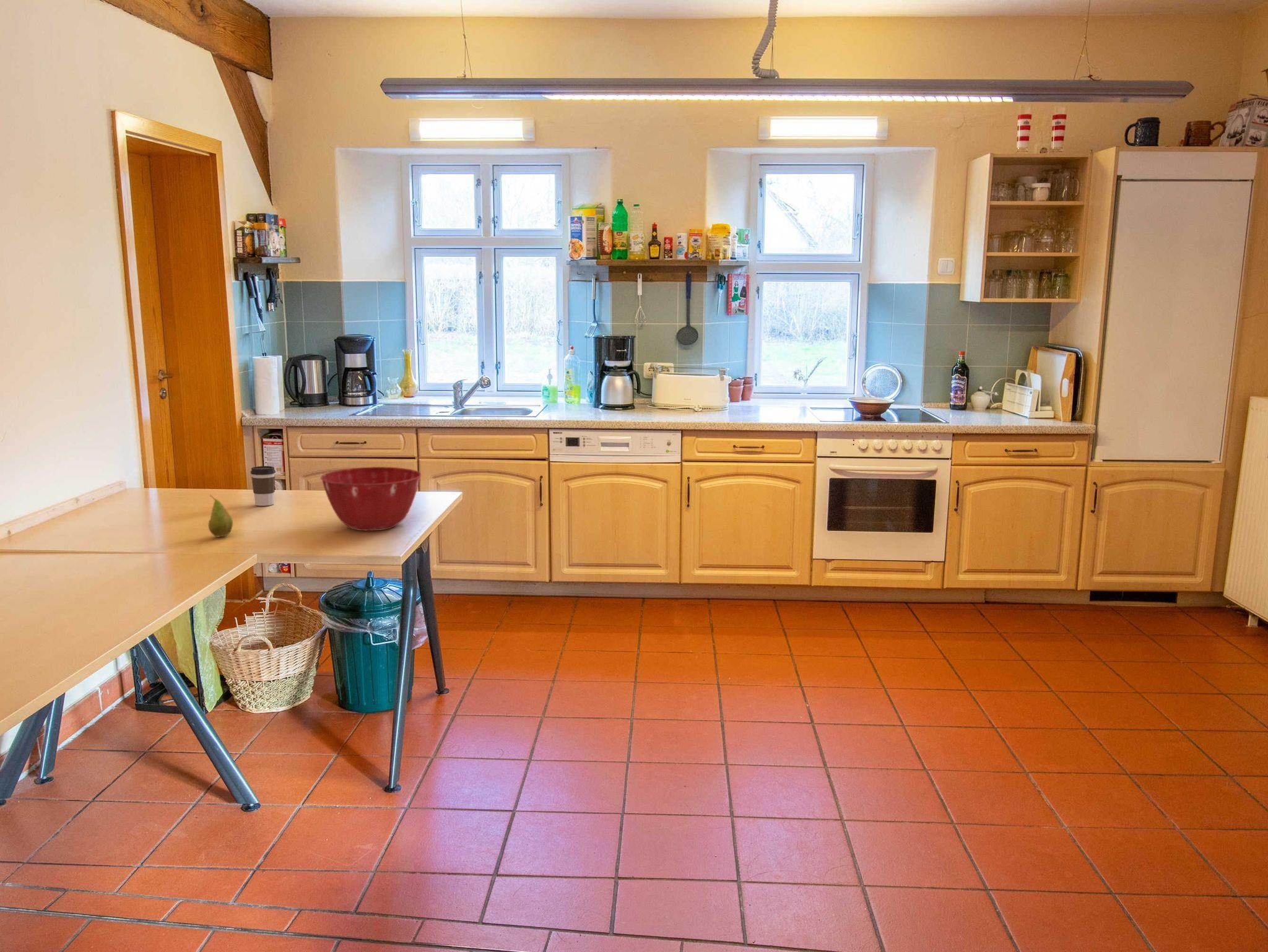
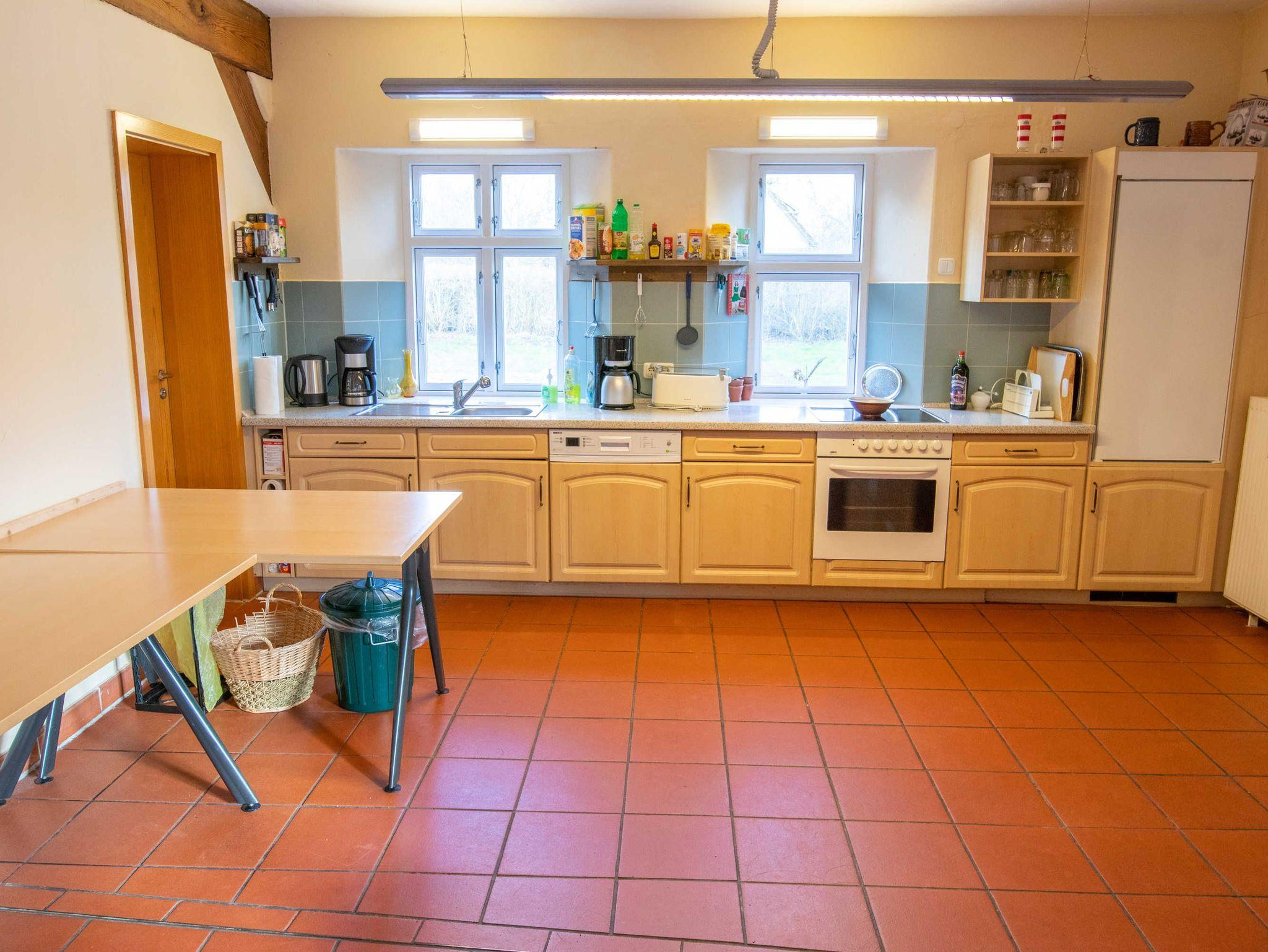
- fruit [207,495,233,537]
- mixing bowl [319,466,422,532]
- coffee cup [250,465,276,506]
